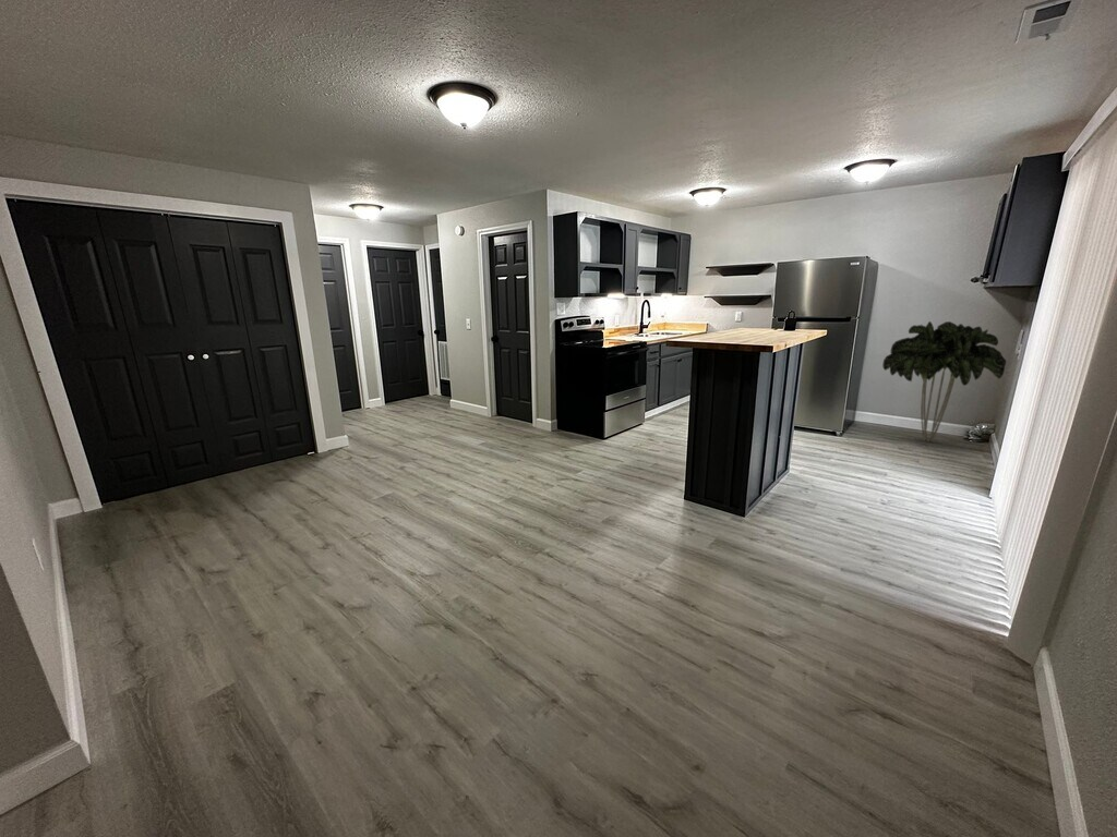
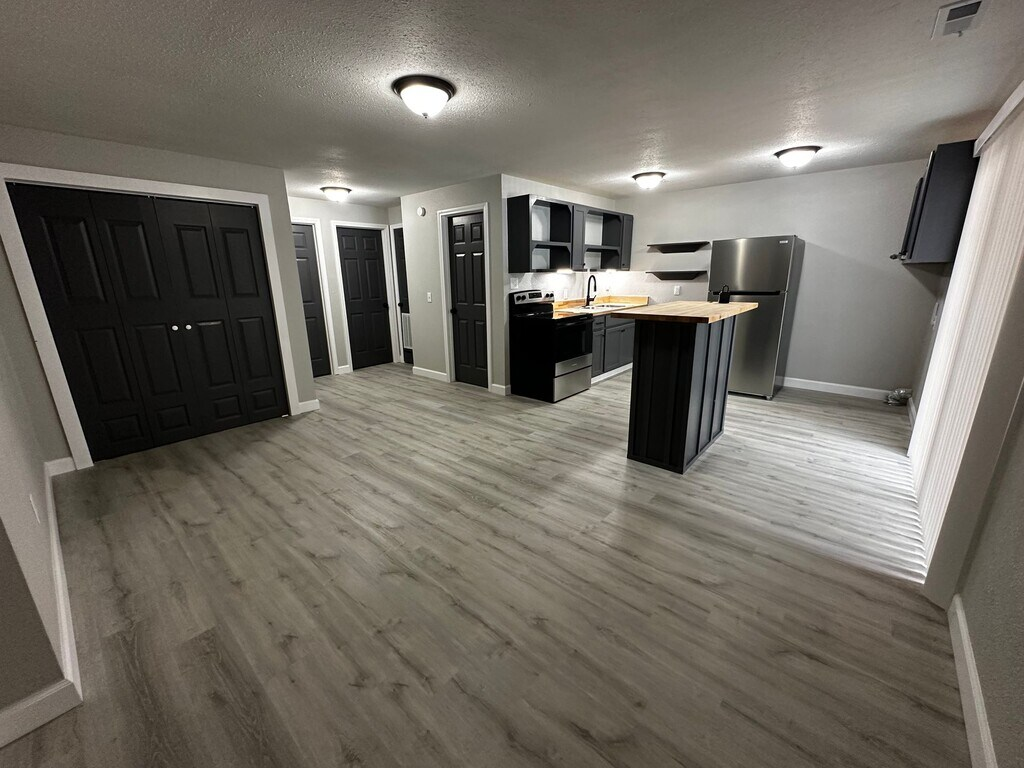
- indoor plant [881,320,1007,442]
